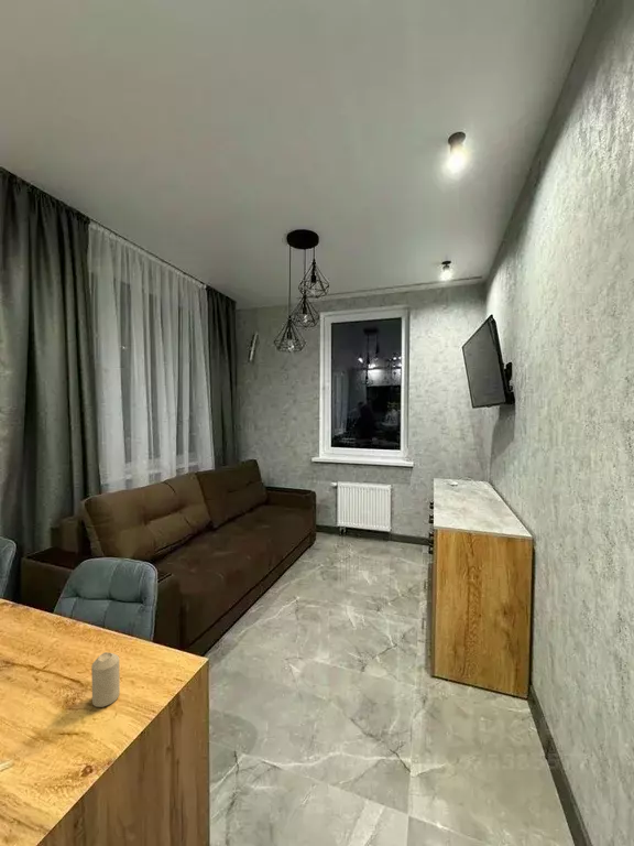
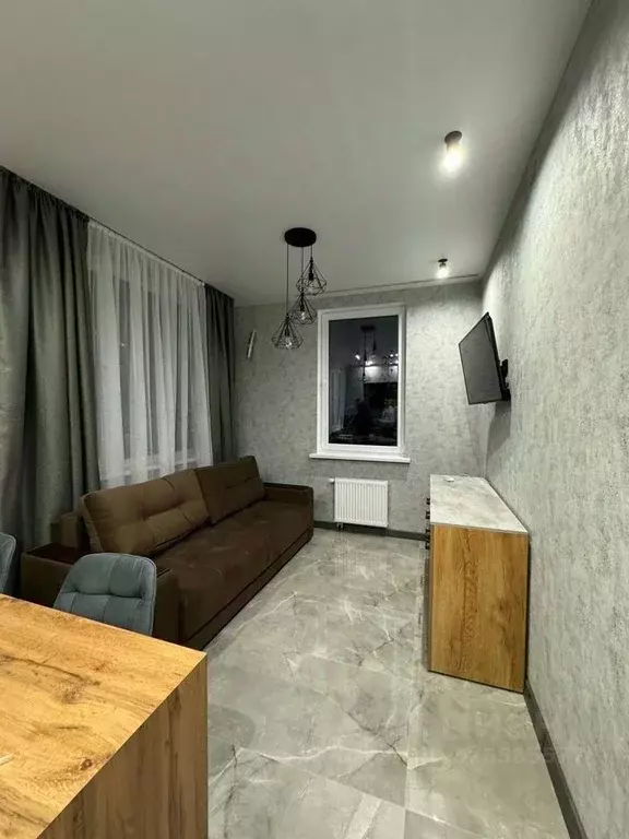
- candle [90,651,121,708]
